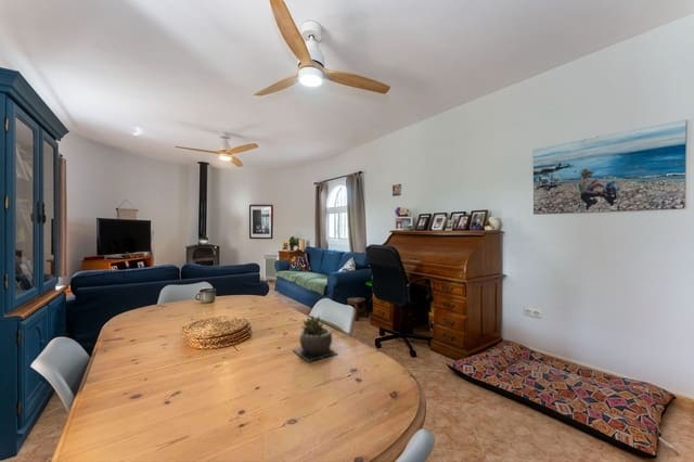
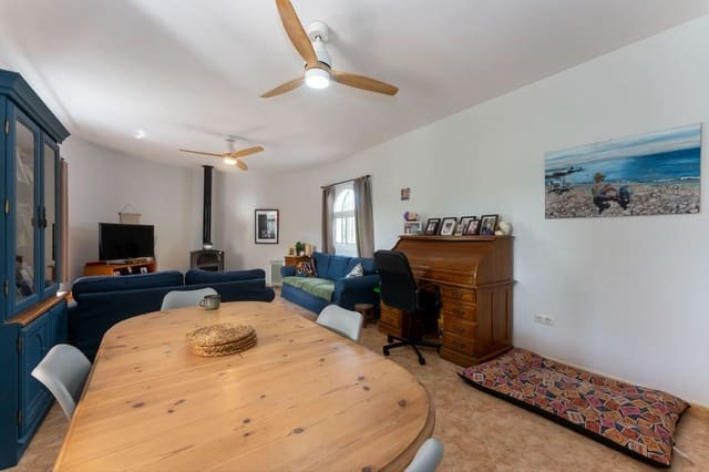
- succulent plant [292,313,338,363]
